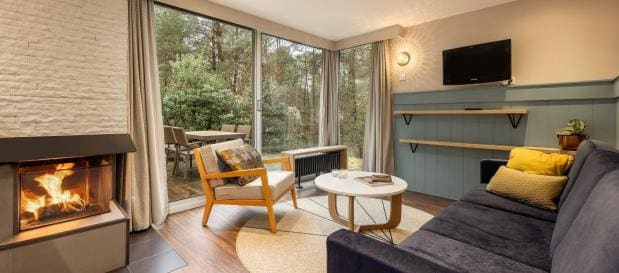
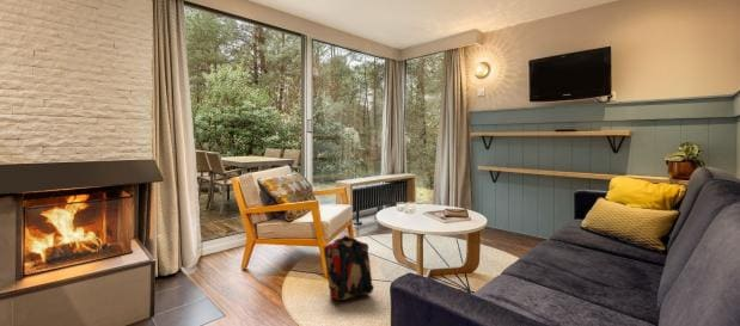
+ backpack [323,234,375,302]
